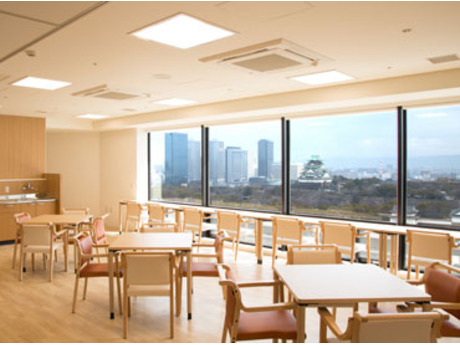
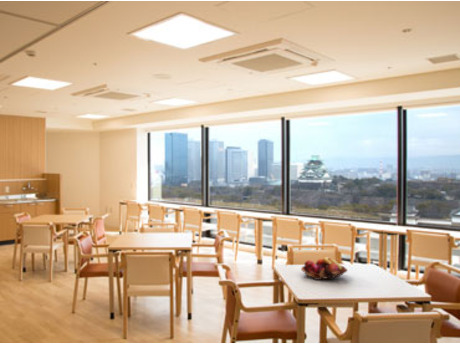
+ fruit basket [300,256,349,281]
